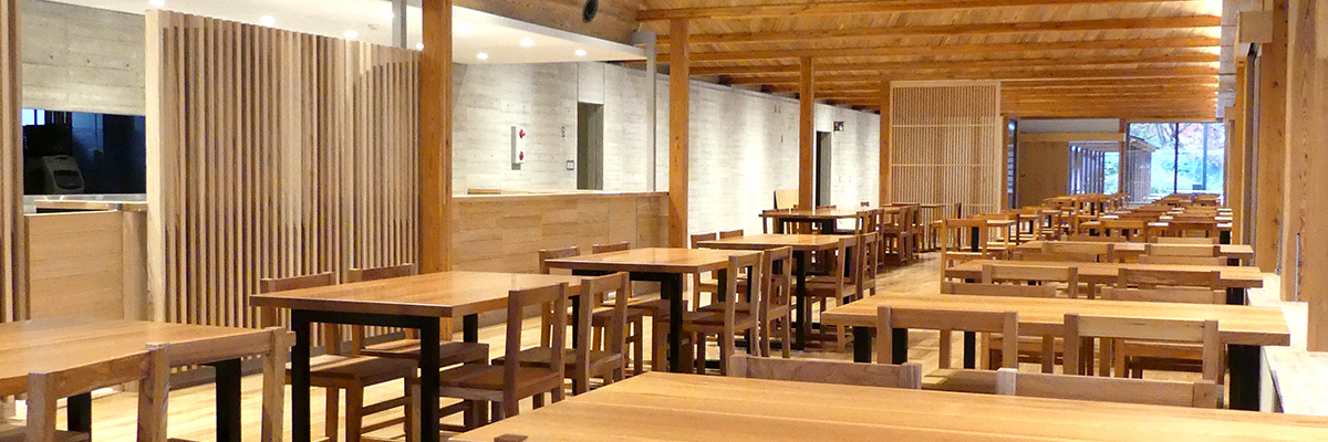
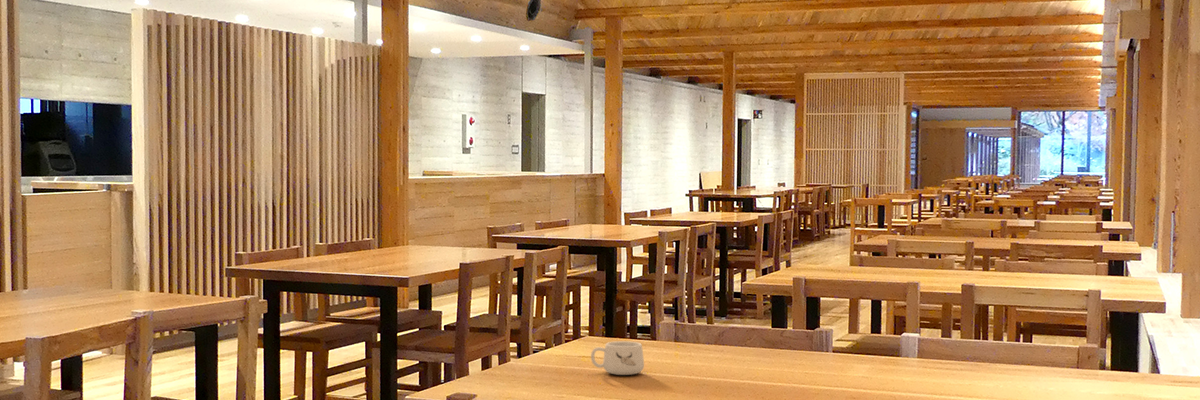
+ mug [590,340,645,376]
